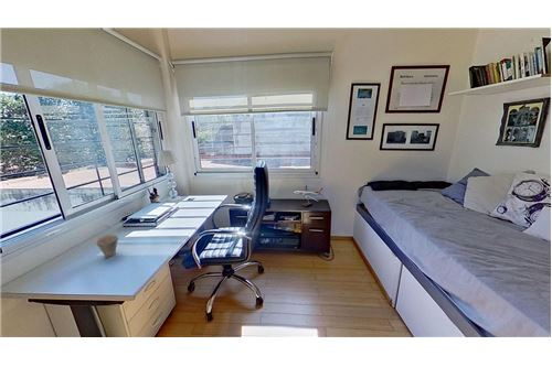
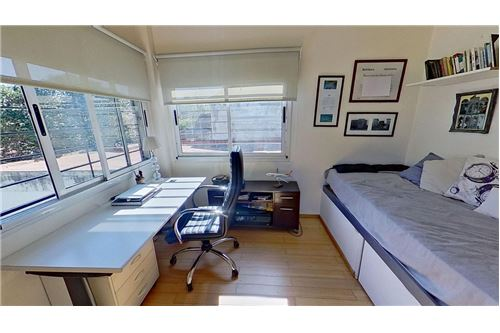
- cup [94,234,119,258]
